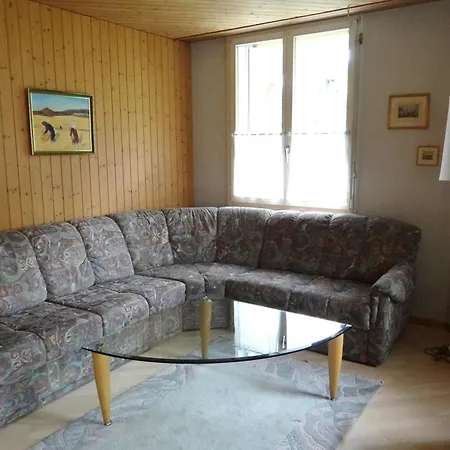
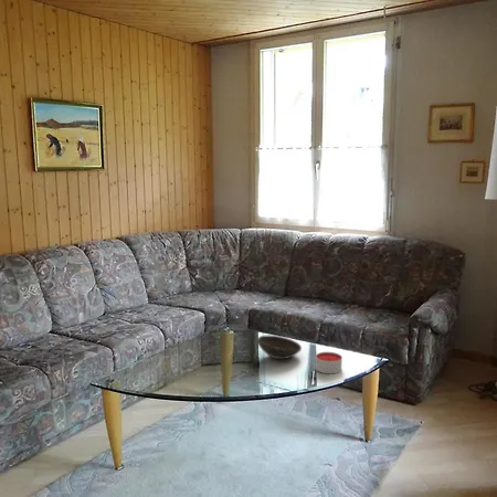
+ bowl [256,335,303,360]
+ candle [315,351,343,374]
